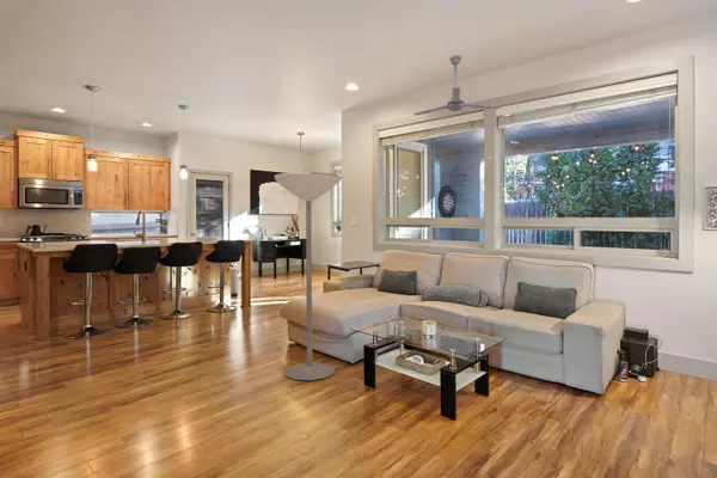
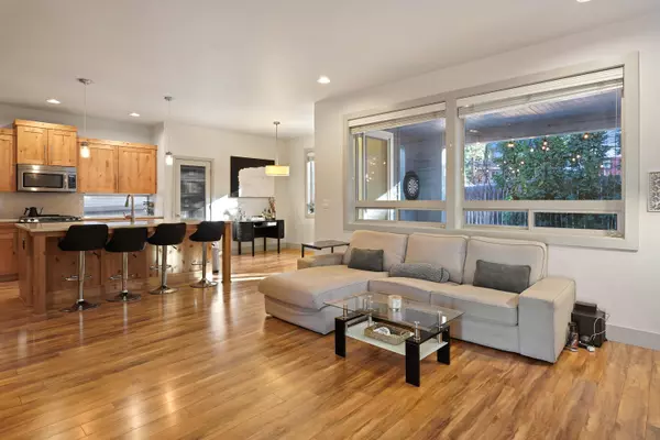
- floor lamp [274,171,344,381]
- ceiling fan [412,54,502,116]
